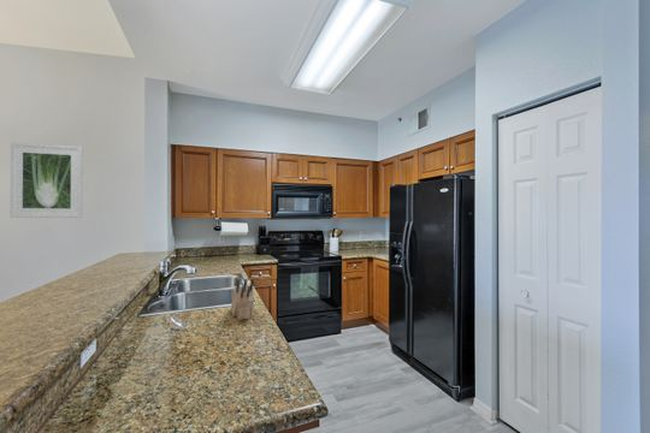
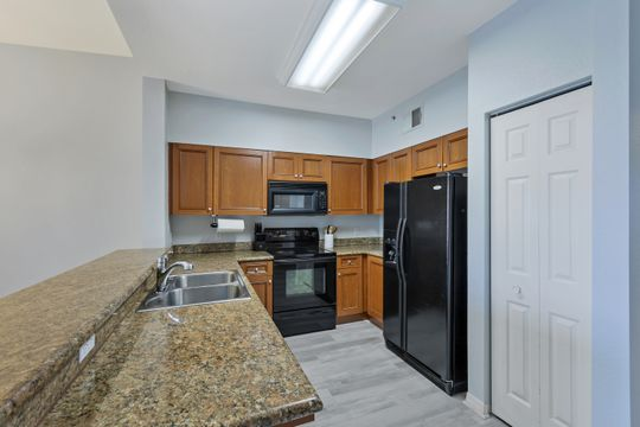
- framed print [10,142,84,219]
- knife block [230,278,255,321]
